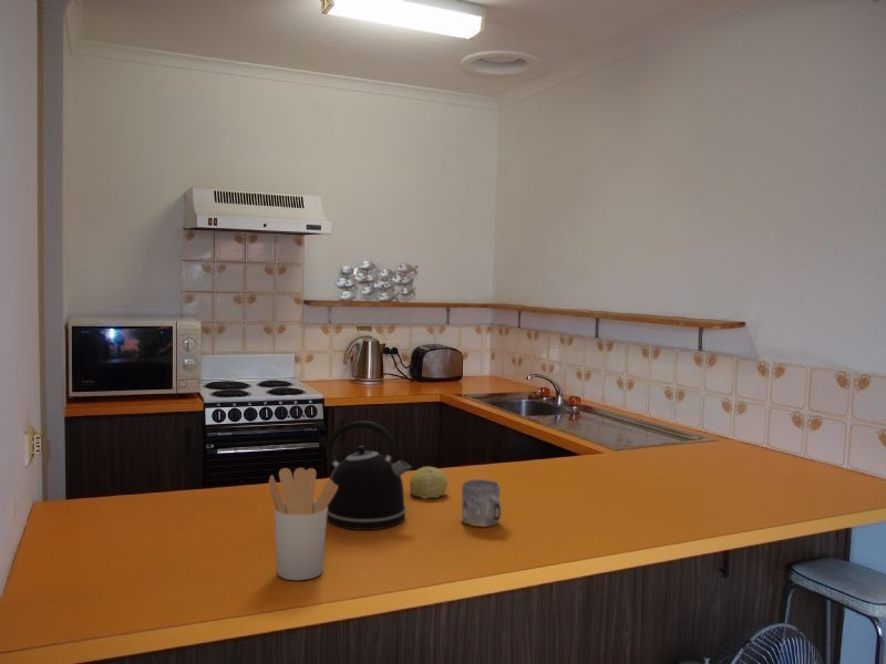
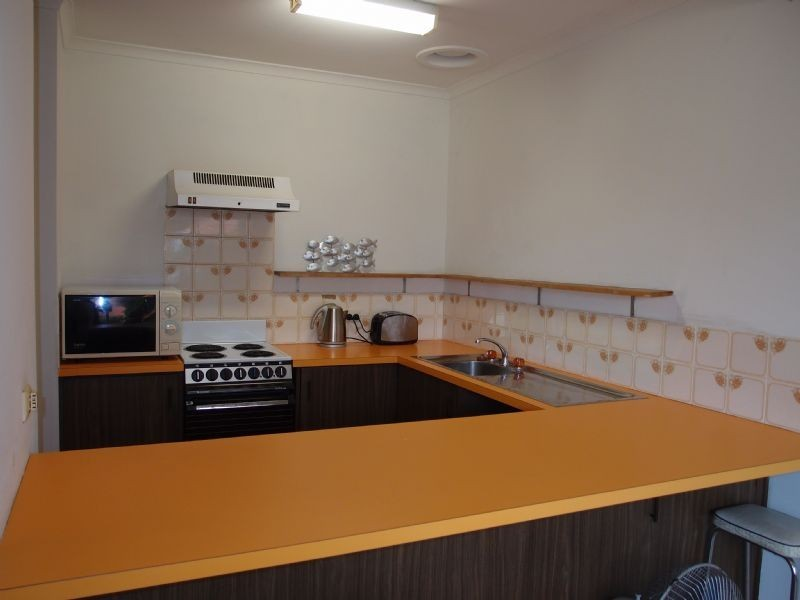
- mug [461,478,502,528]
- fruit [409,466,449,500]
- kettle [324,419,412,531]
- utensil holder [268,467,338,581]
